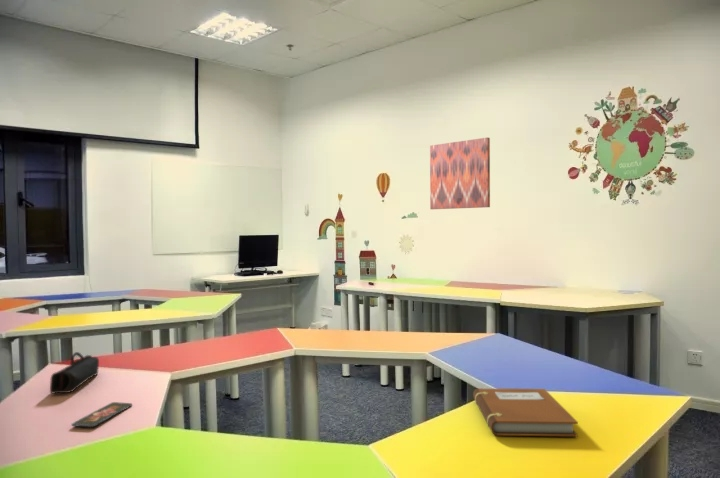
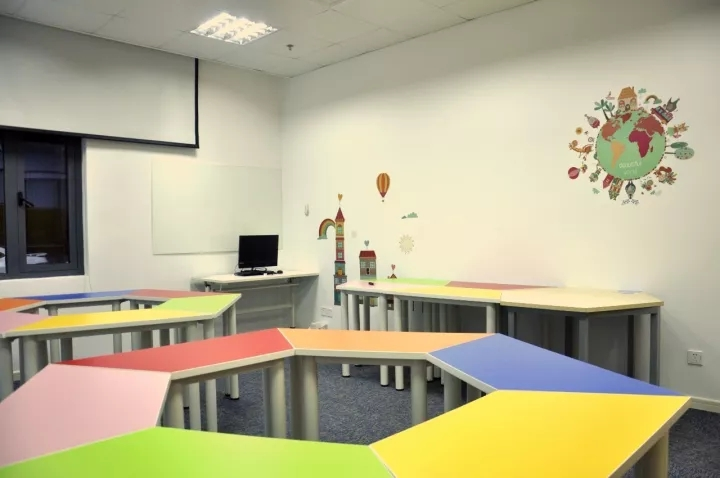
- notebook [472,388,579,437]
- wall art [429,136,491,210]
- smartphone [71,401,133,428]
- pencil case [49,351,100,395]
